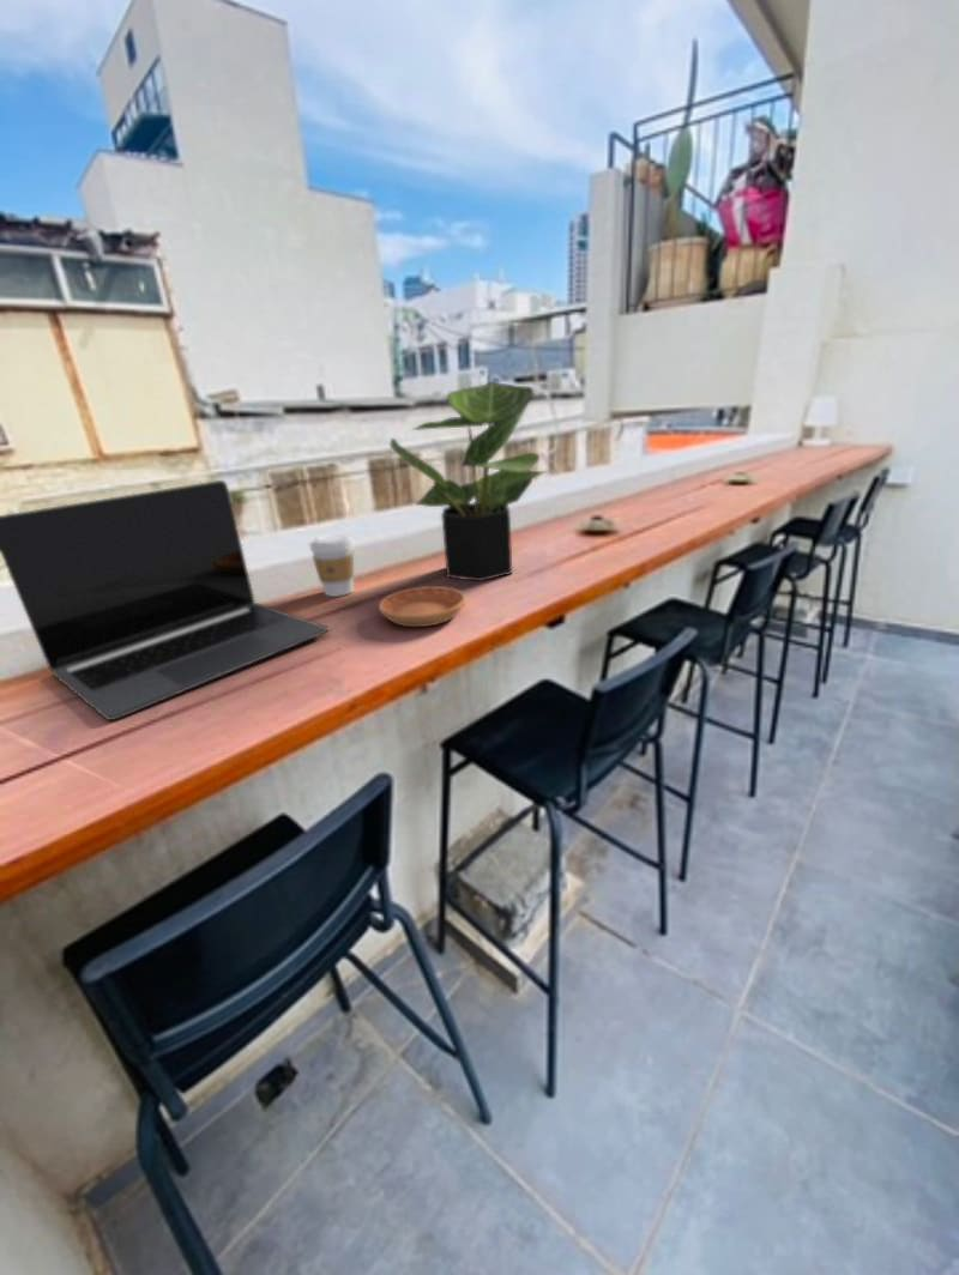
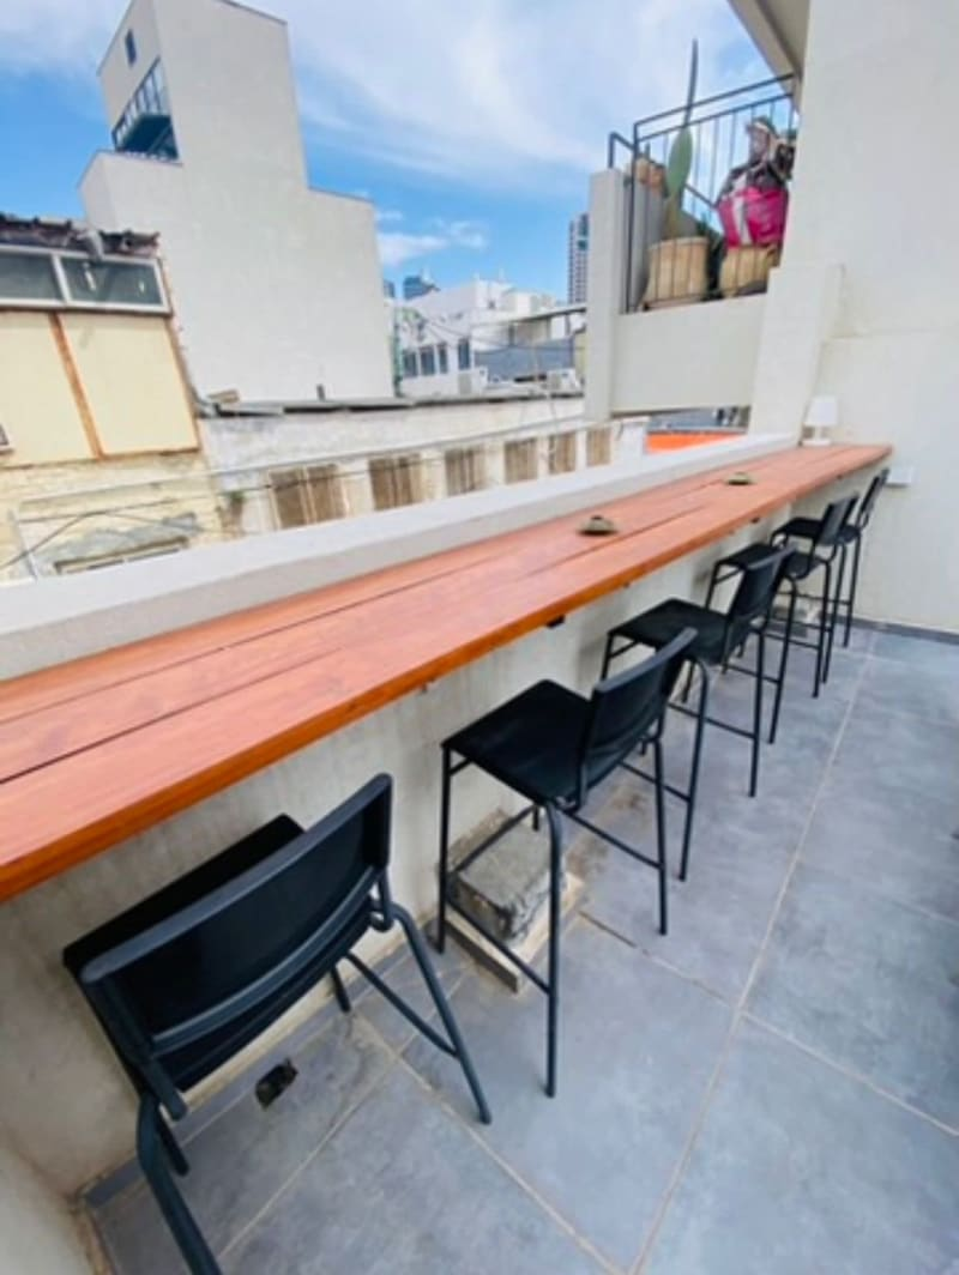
- saucer [378,585,466,628]
- coffee cup [308,533,355,598]
- laptop [0,479,330,721]
- potted plant [388,380,550,582]
